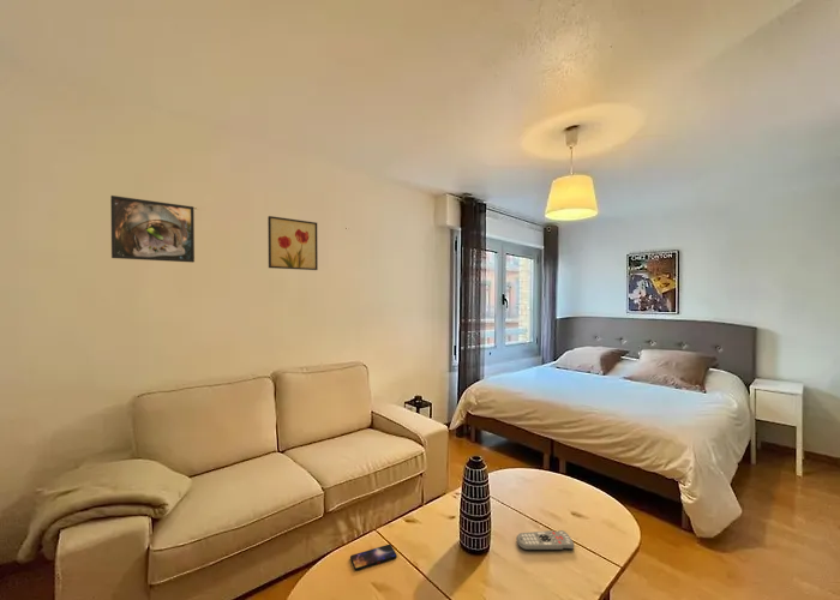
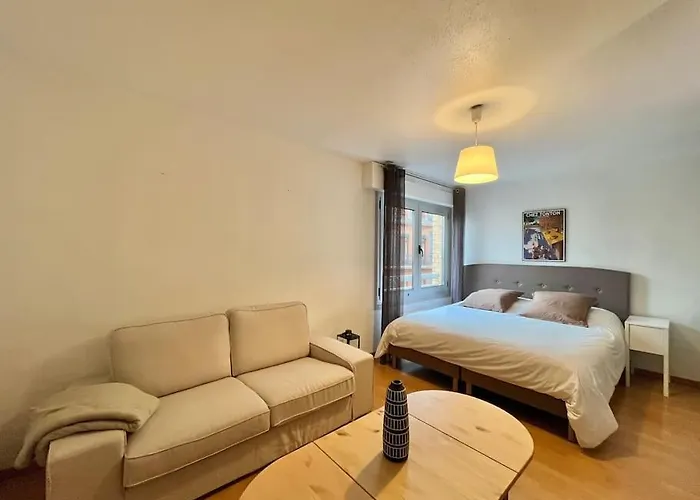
- smartphone [349,544,398,571]
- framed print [109,194,196,264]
- remote control [516,529,575,552]
- wall art [266,215,319,271]
